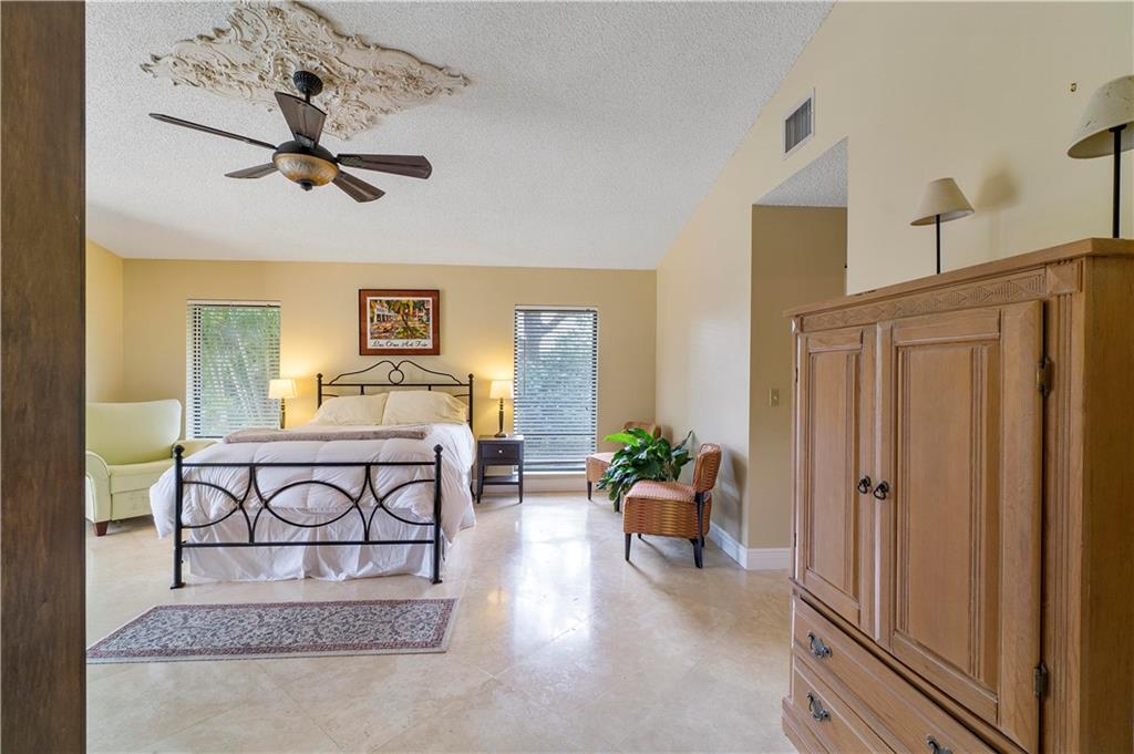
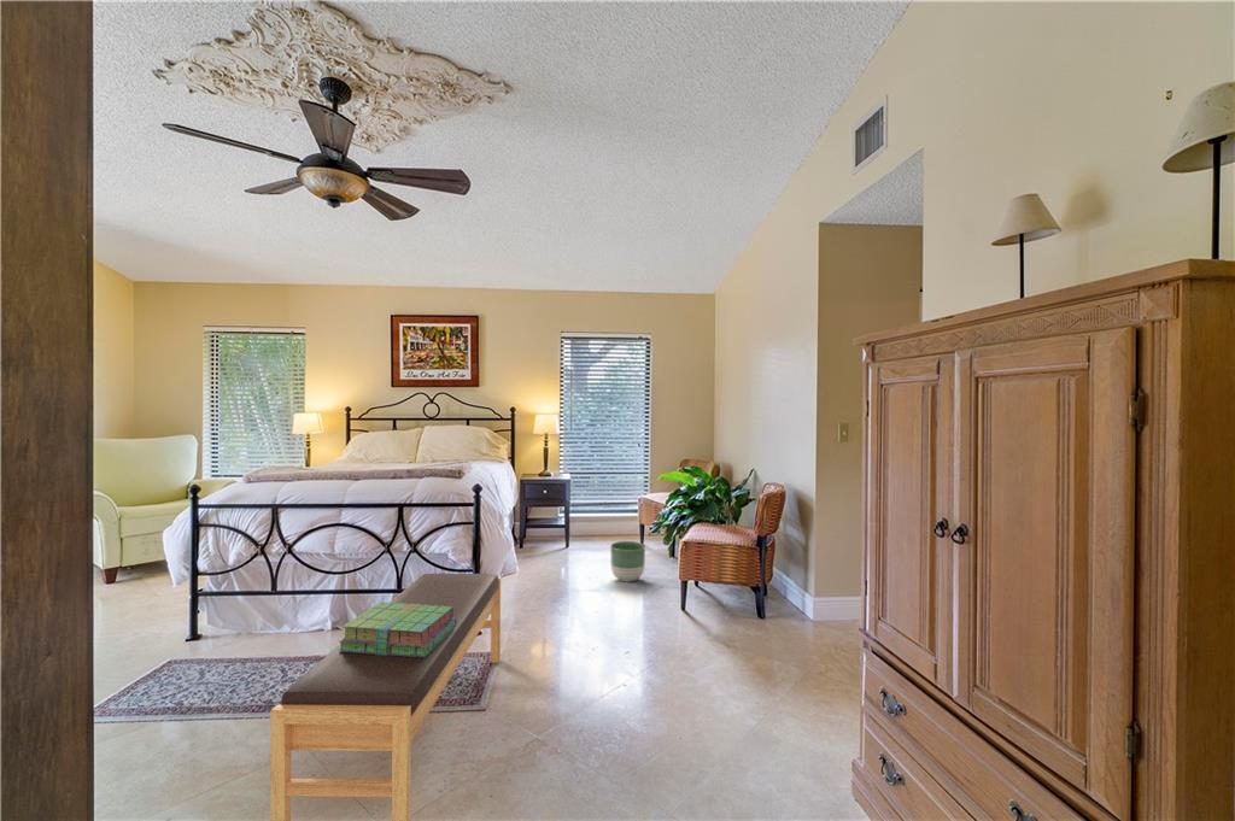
+ planter [609,540,646,584]
+ bench [269,573,502,821]
+ stack of books [338,600,456,658]
